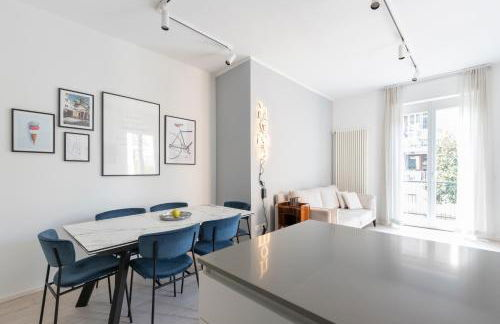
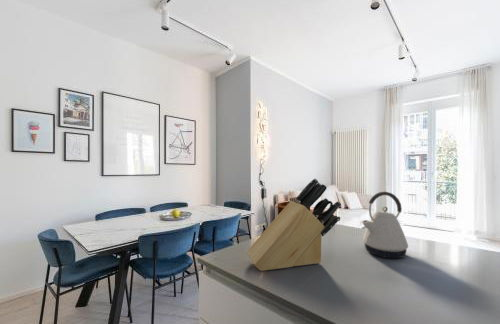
+ kettle [361,191,409,259]
+ knife block [245,177,342,272]
